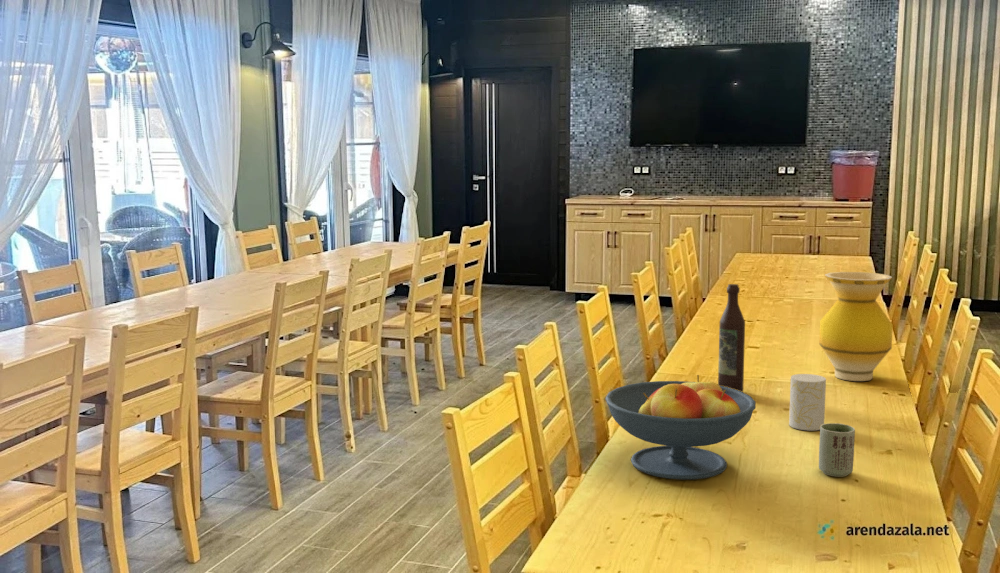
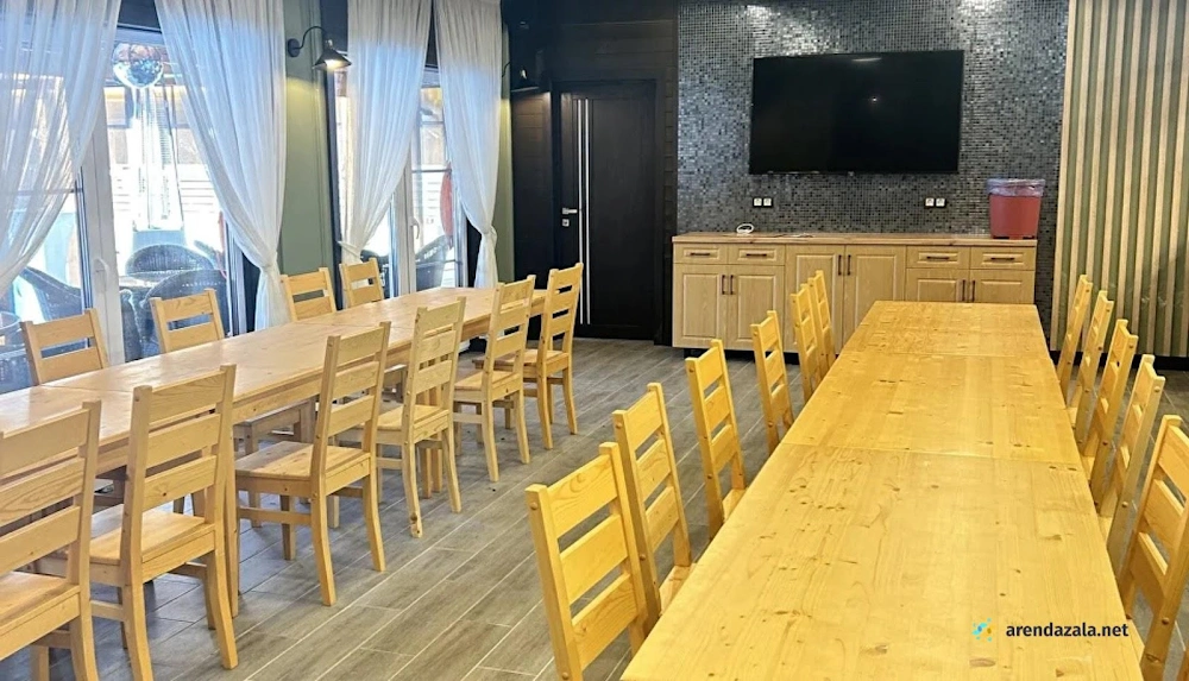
- cup [818,422,856,478]
- cup [788,373,827,432]
- wine bottle [717,283,746,393]
- fruit bowl [604,374,756,481]
- vase [818,271,894,382]
